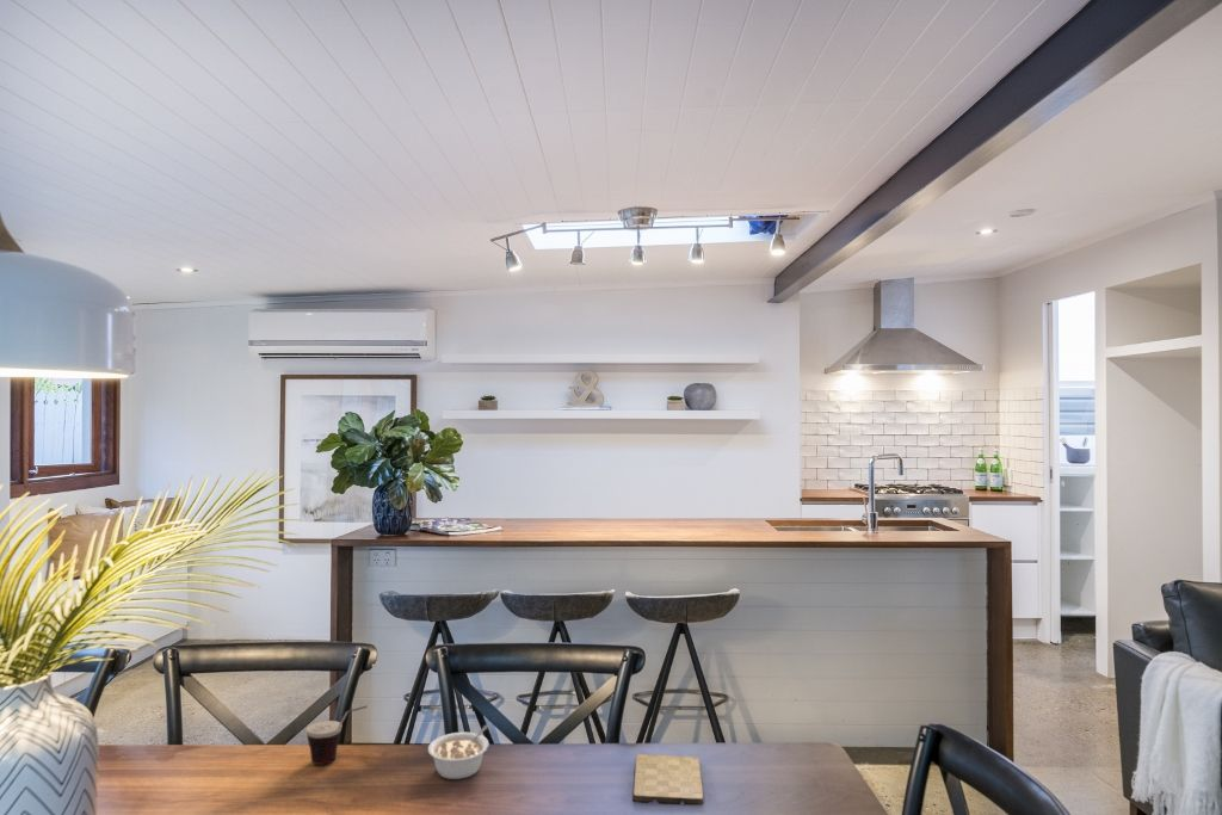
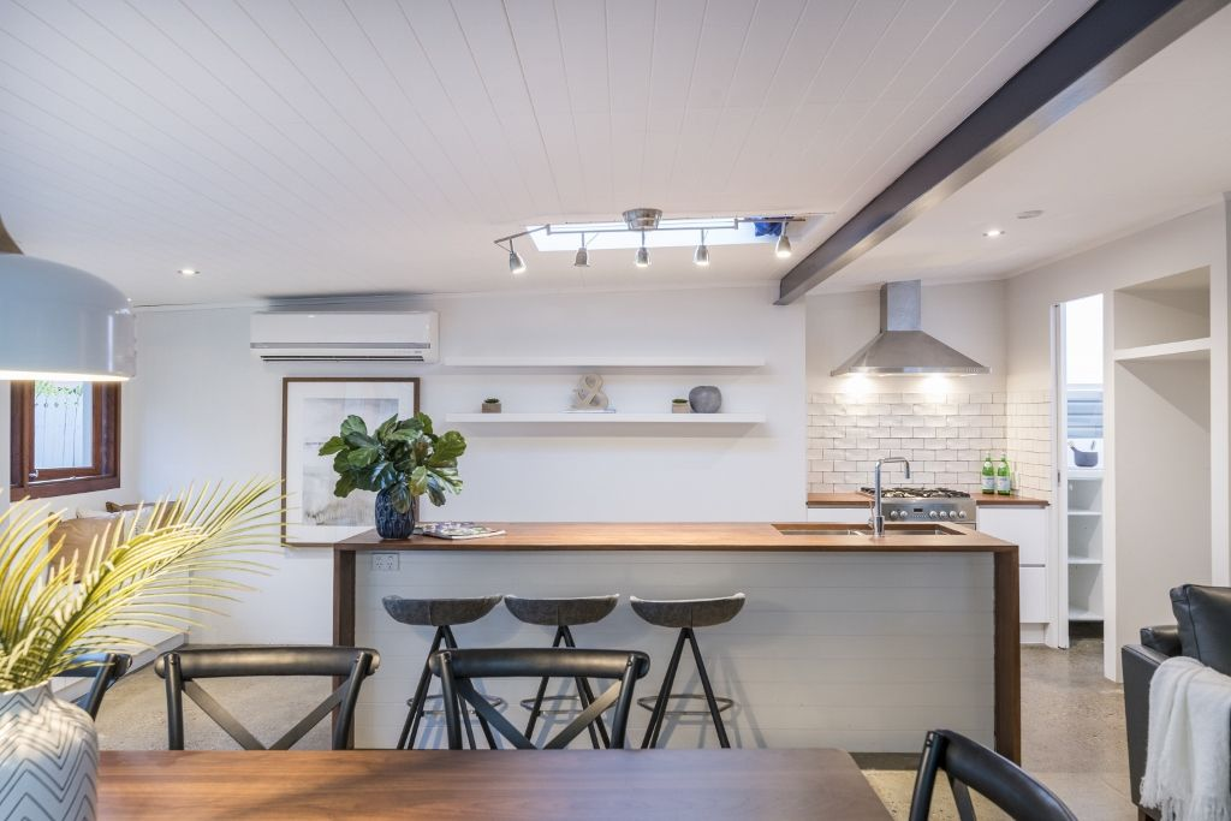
- legume [427,723,490,780]
- cup [306,704,369,766]
- cutting board [631,753,705,807]
